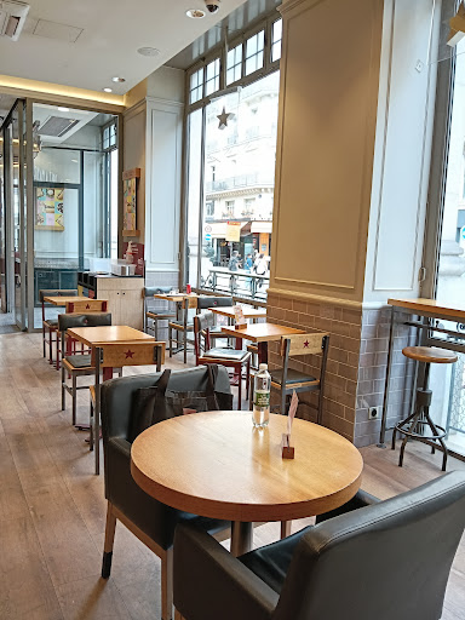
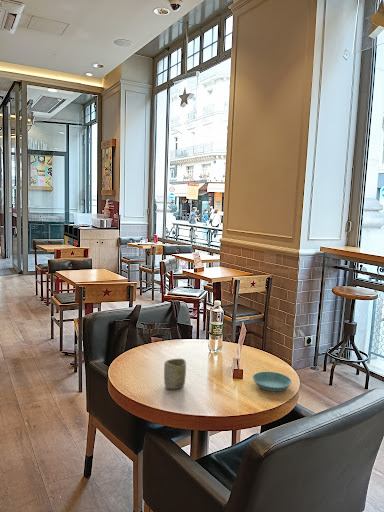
+ saucer [252,371,292,392]
+ cup [163,358,187,390]
